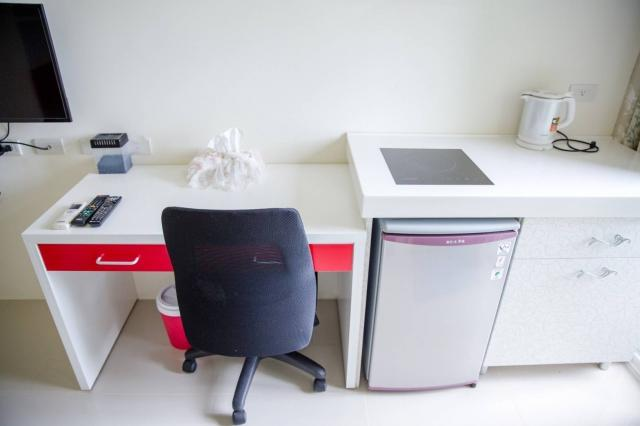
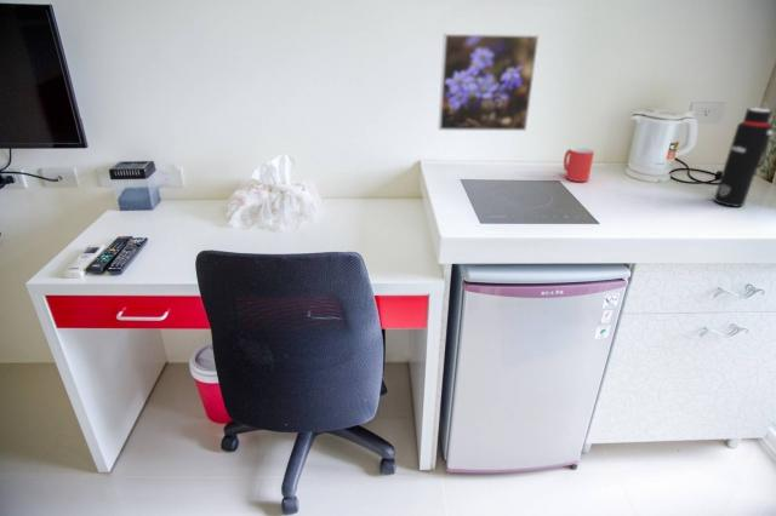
+ mug [563,147,595,183]
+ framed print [436,33,541,132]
+ water bottle [713,107,774,208]
